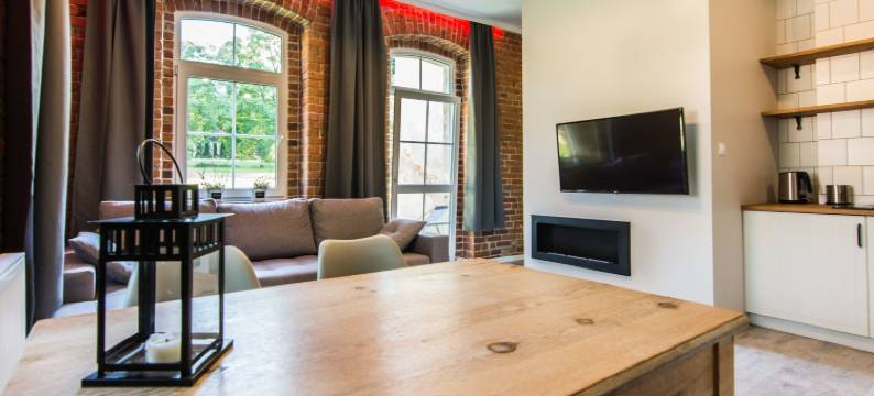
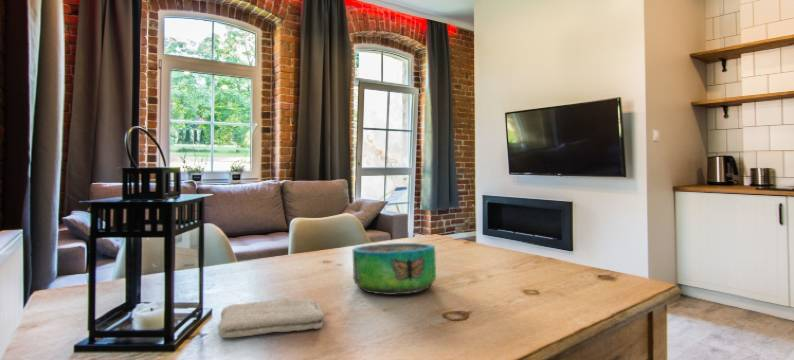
+ washcloth [217,297,326,339]
+ decorative bowl [352,242,437,296]
